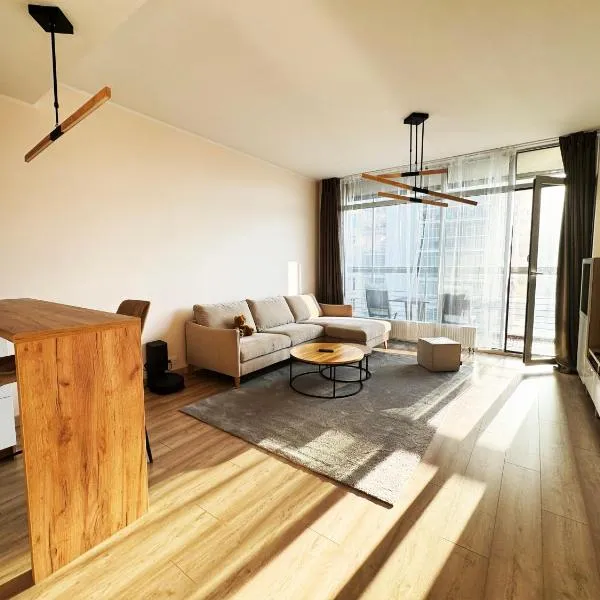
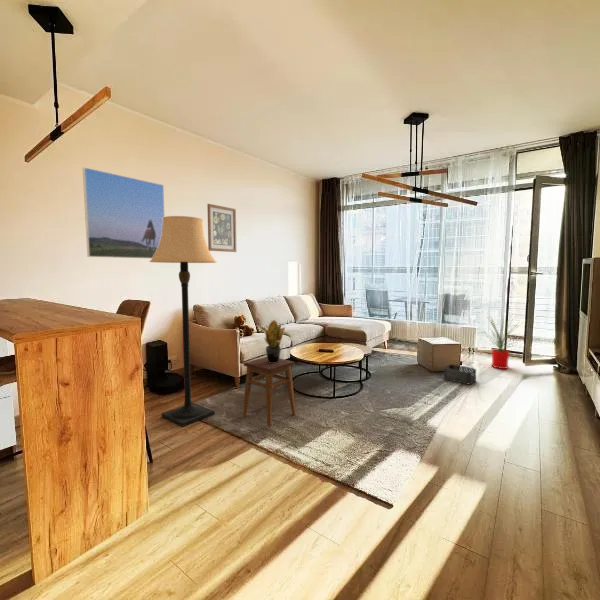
+ stool [242,356,296,428]
+ storage bin [443,363,477,386]
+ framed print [82,166,166,260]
+ potted plant [258,319,286,363]
+ lamp [148,215,218,428]
+ house plant [480,313,527,370]
+ wall art [206,203,237,253]
